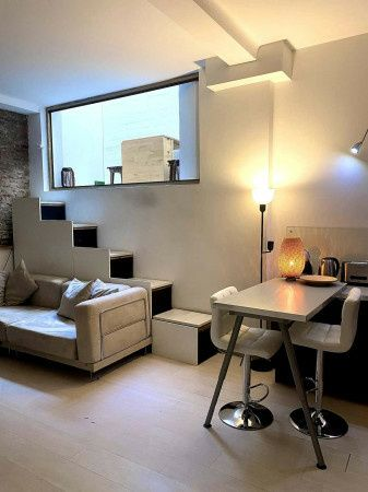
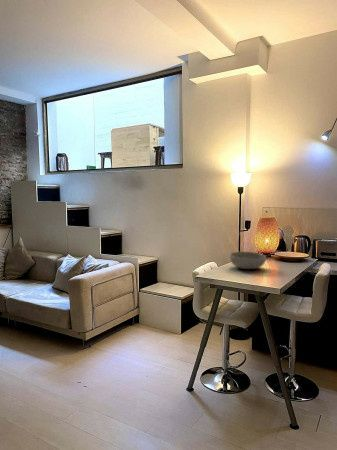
+ bowl [229,251,267,270]
